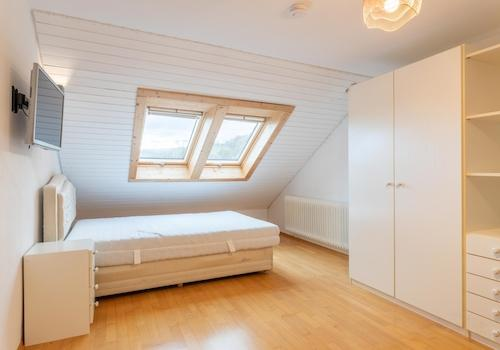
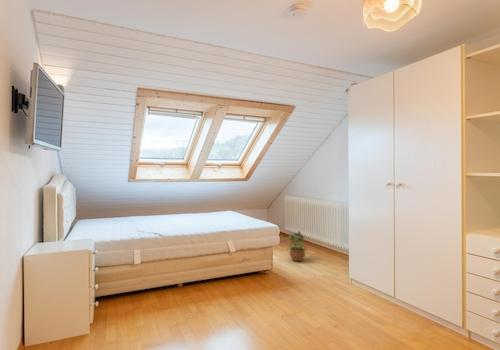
+ potted plant [284,230,308,262]
